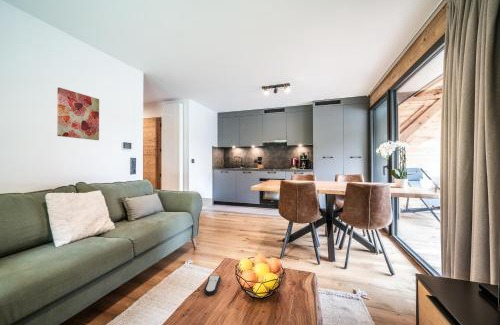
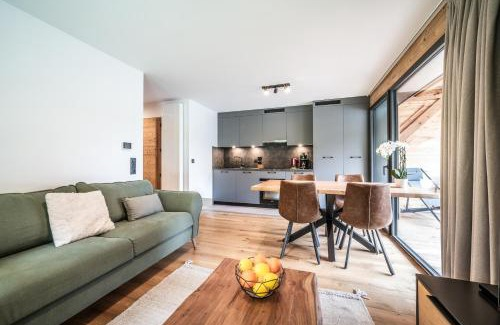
- wall art [56,86,100,141]
- remote control [203,274,222,296]
